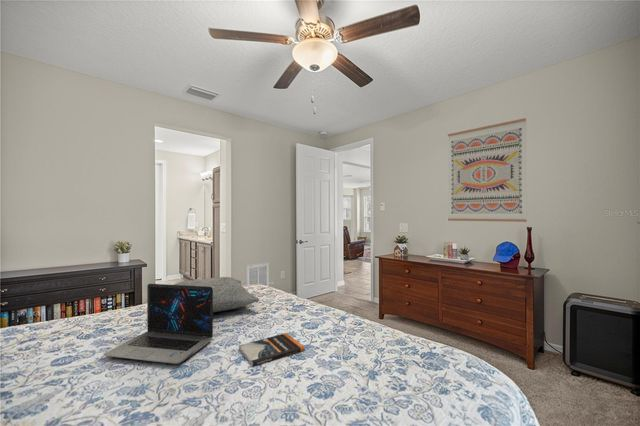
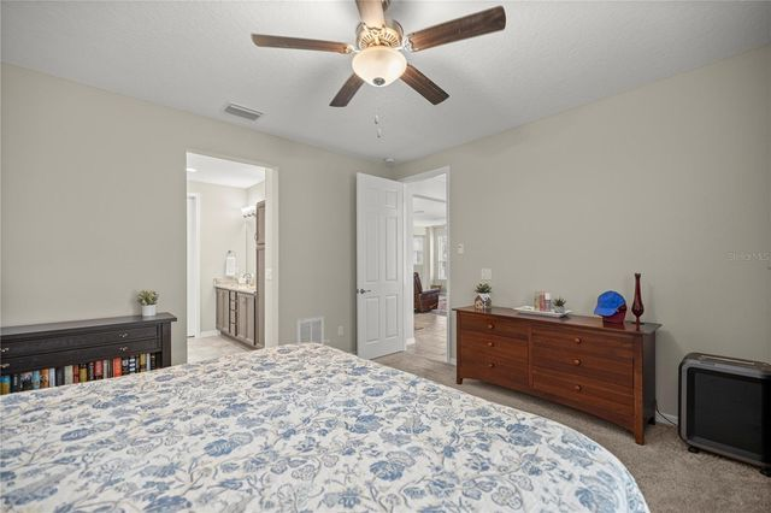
- wall art [447,117,528,223]
- pillow [173,276,260,313]
- book [238,332,306,367]
- laptop [102,283,214,365]
